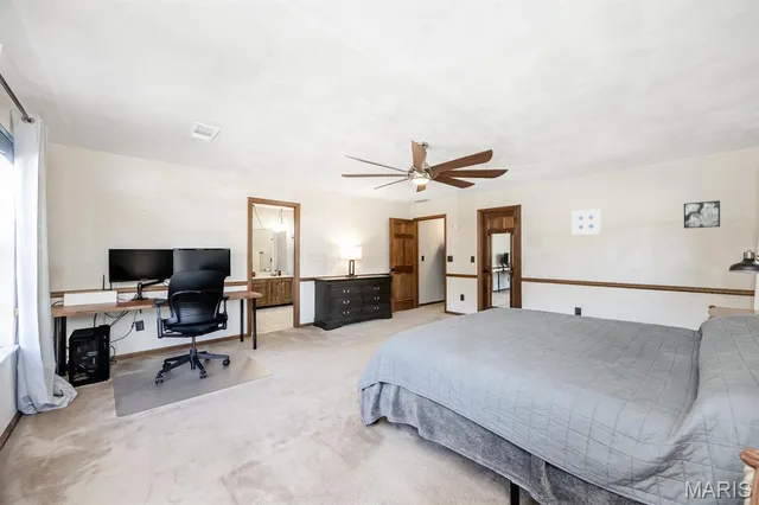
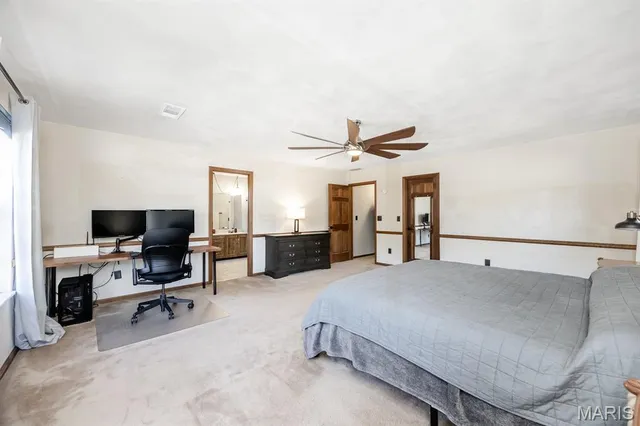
- wall art [683,199,721,230]
- wall art [572,207,602,236]
